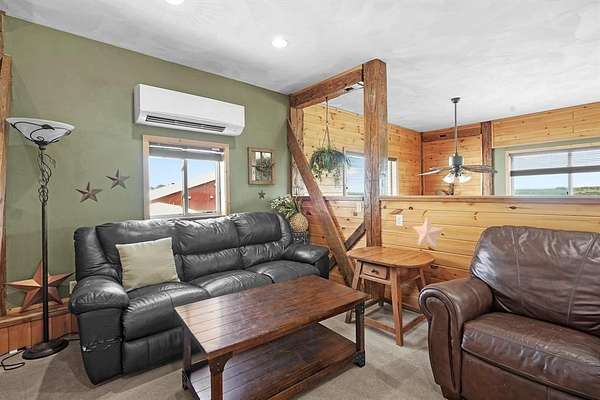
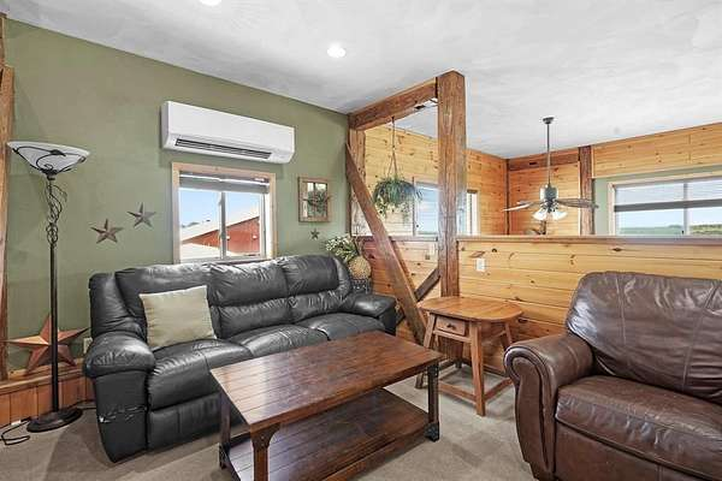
- decorative star [412,216,444,249]
